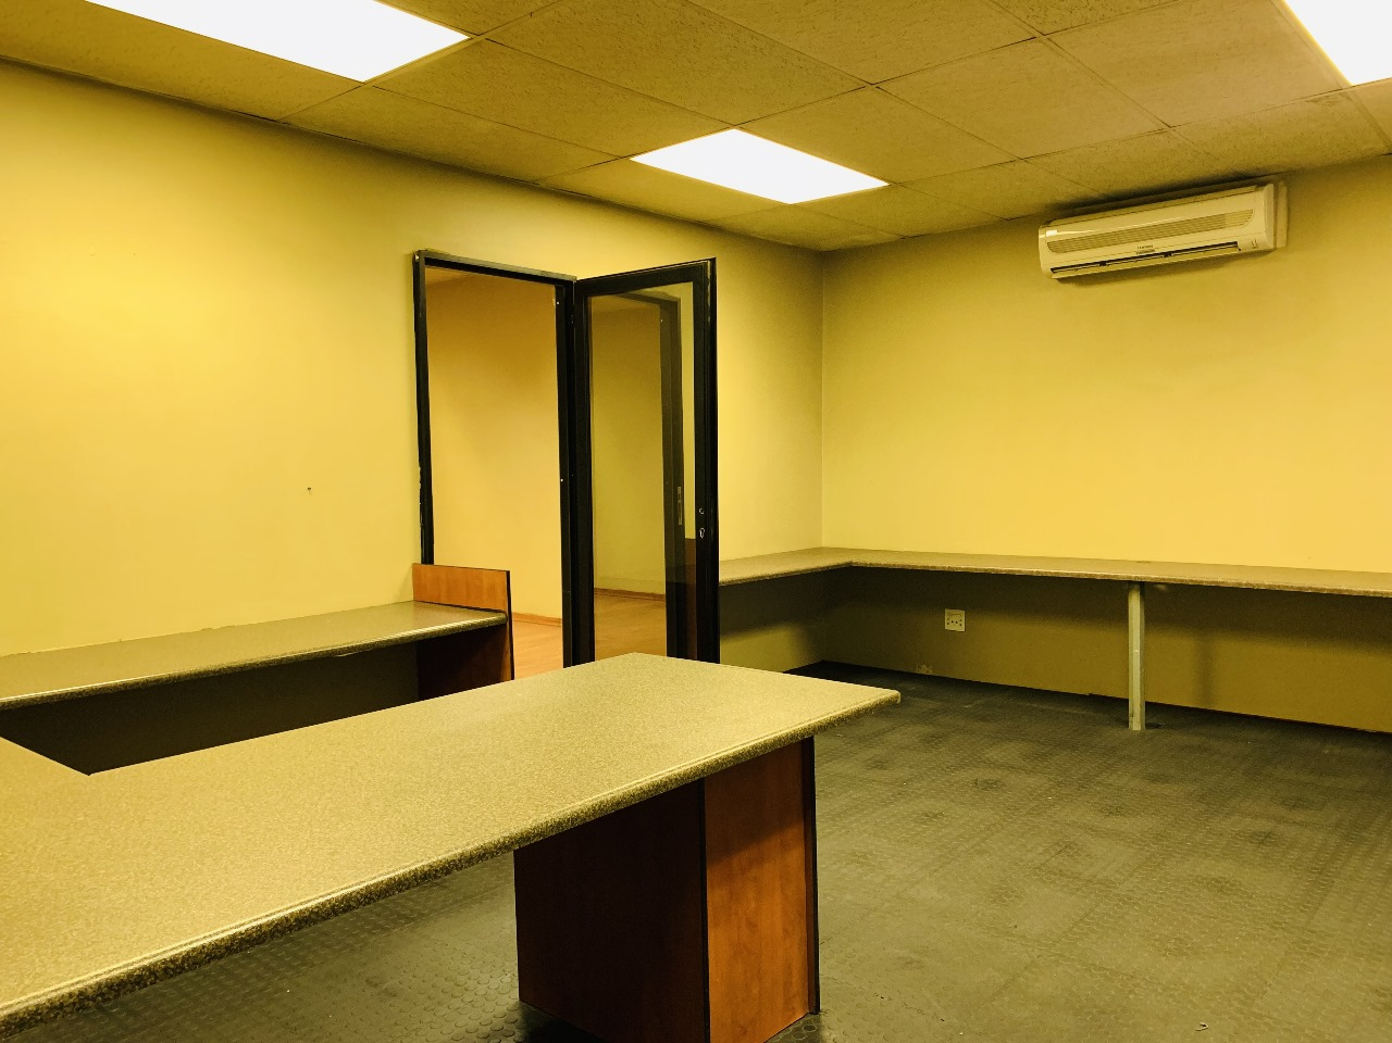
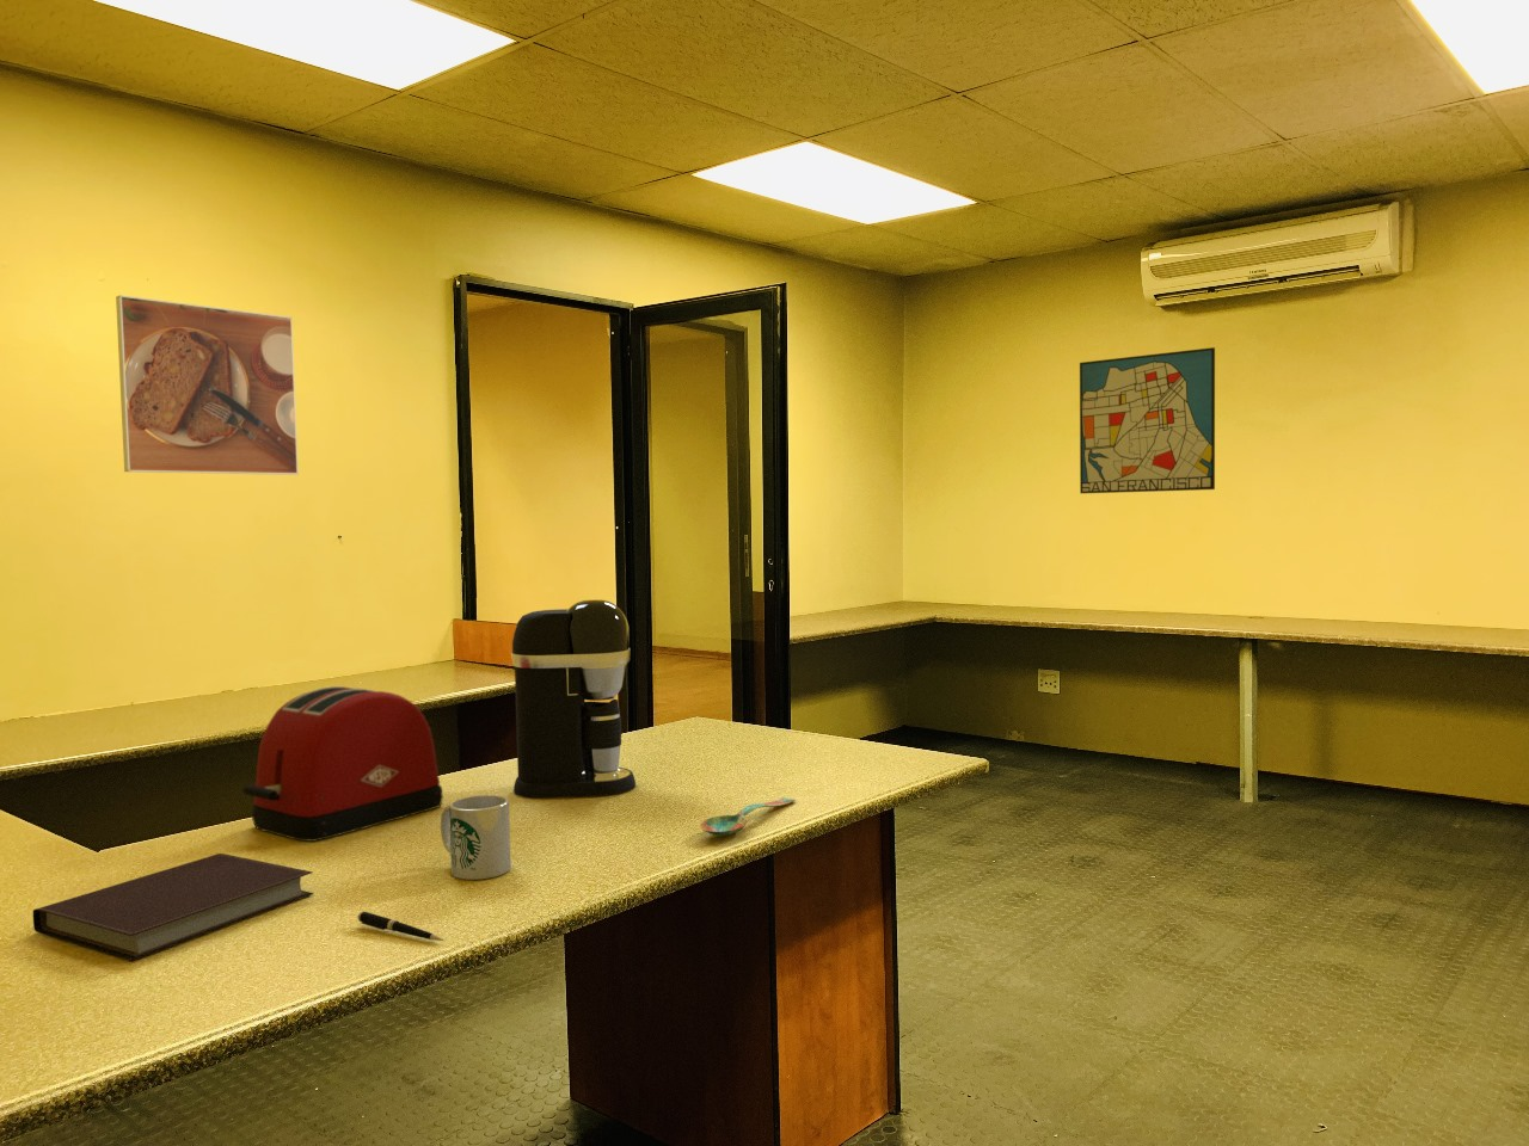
+ pen [358,910,445,941]
+ mug [439,793,513,881]
+ notebook [33,852,314,962]
+ coffee maker [510,598,637,798]
+ toaster [242,685,444,843]
+ wall art [1079,347,1216,495]
+ spoon [698,796,797,837]
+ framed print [114,294,300,477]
